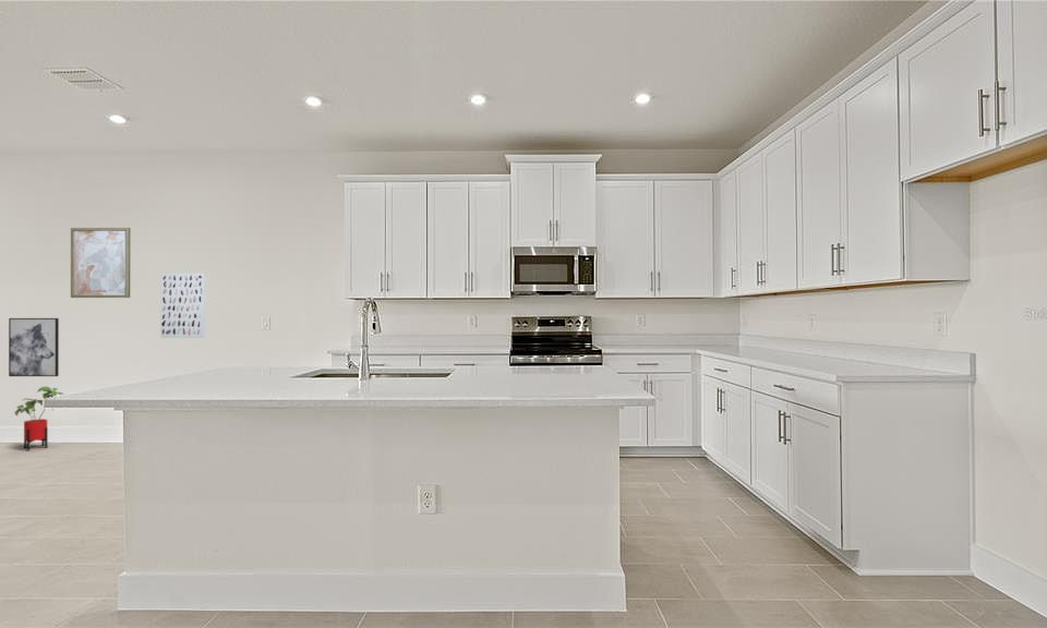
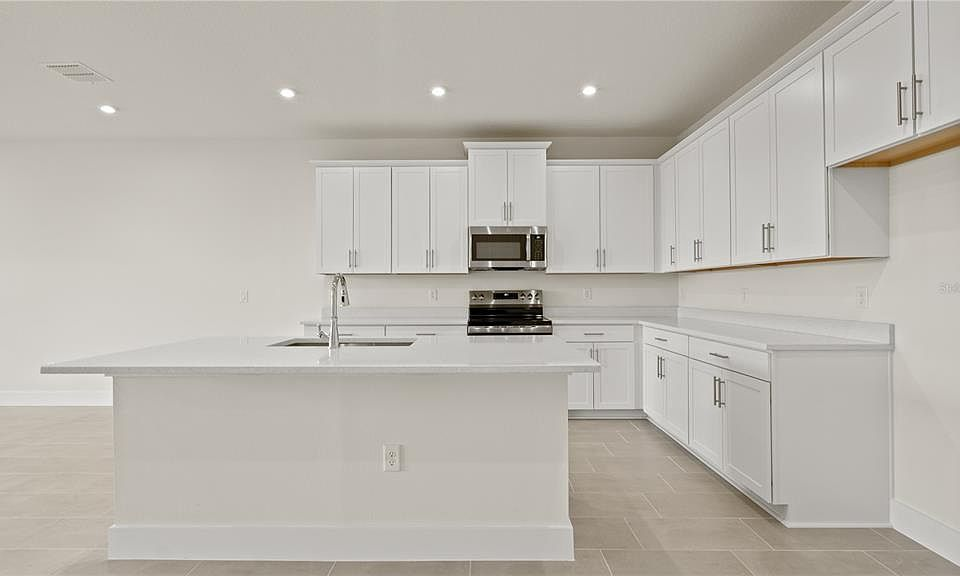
- wall art [70,227,131,299]
- wall art [8,317,60,377]
- wall art [159,273,206,339]
- house plant [14,386,64,451]
